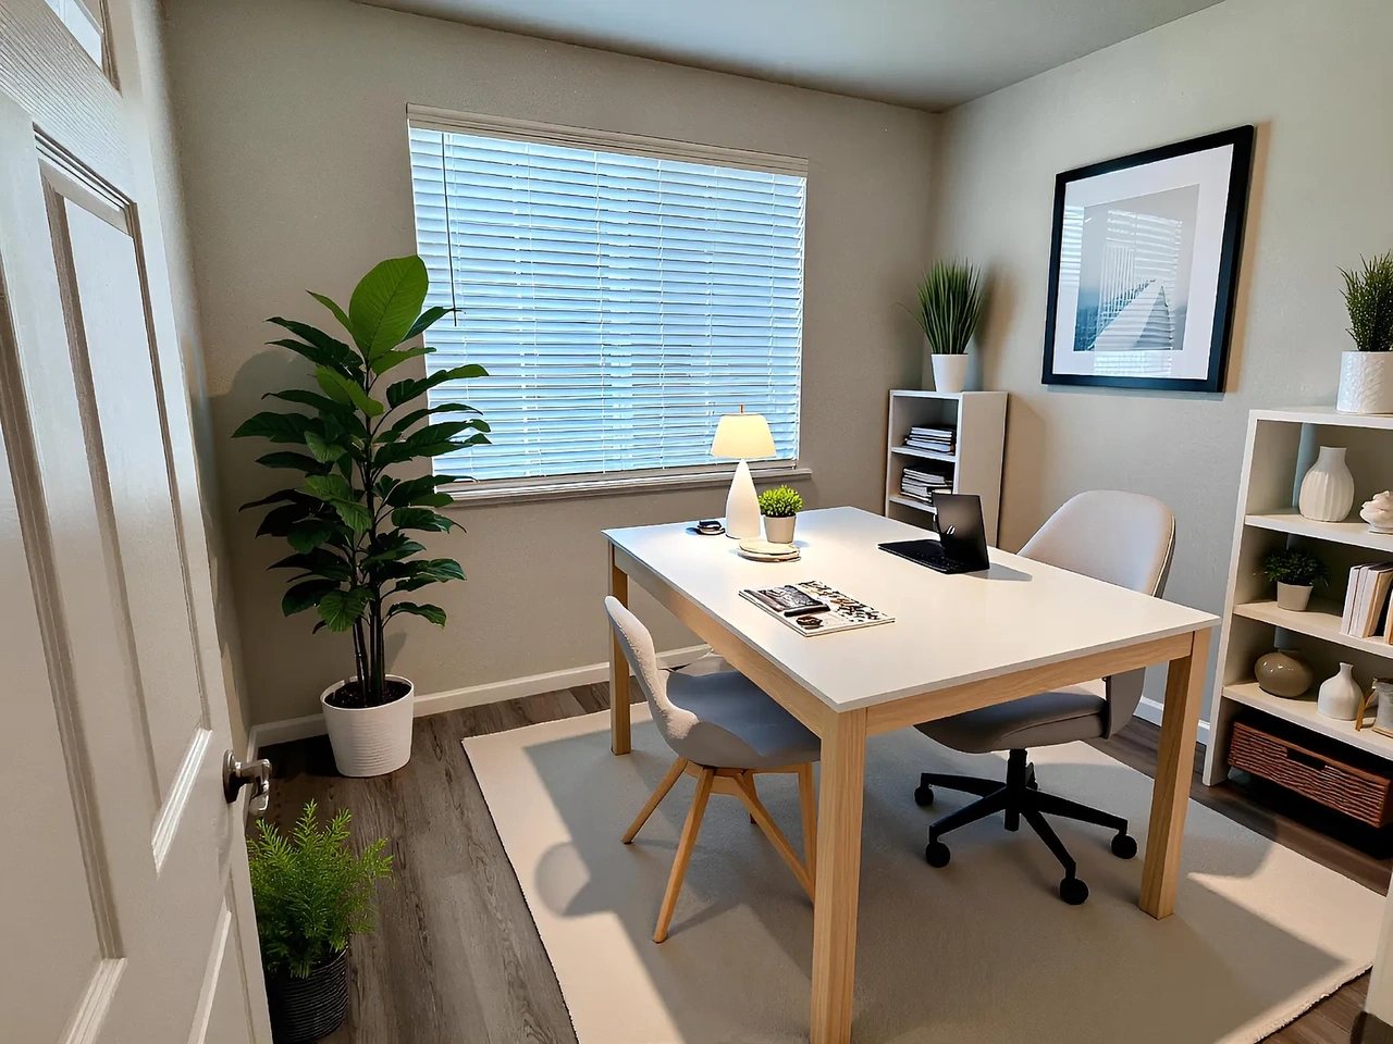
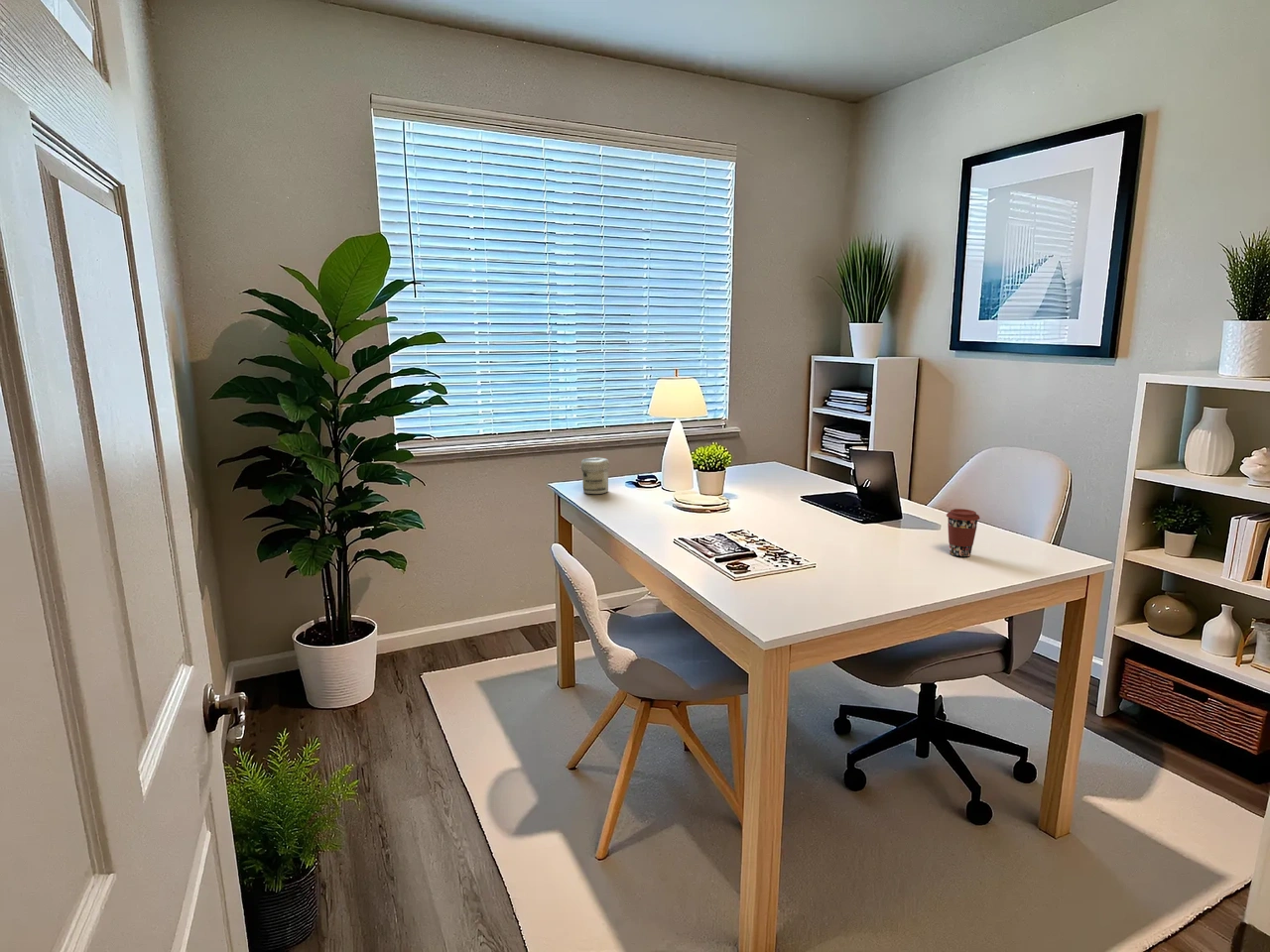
+ coffee cup [946,508,981,558]
+ jar [580,456,610,495]
